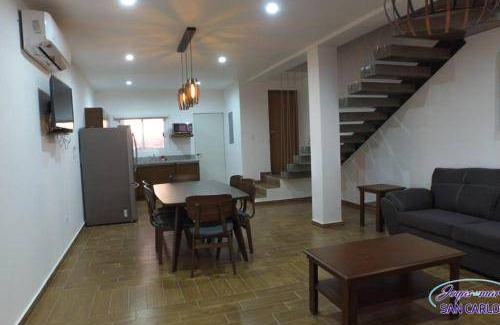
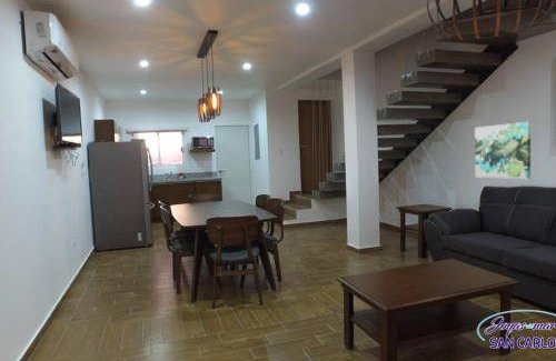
+ wall art [474,121,532,180]
